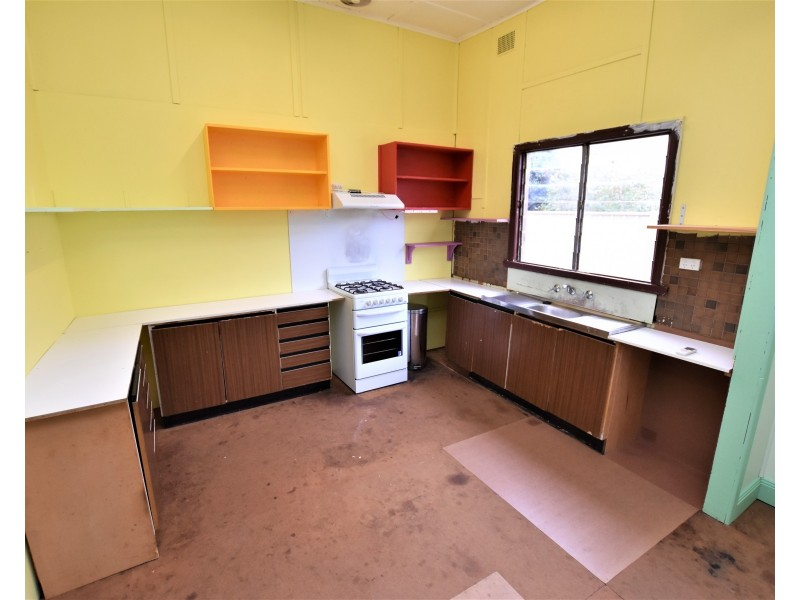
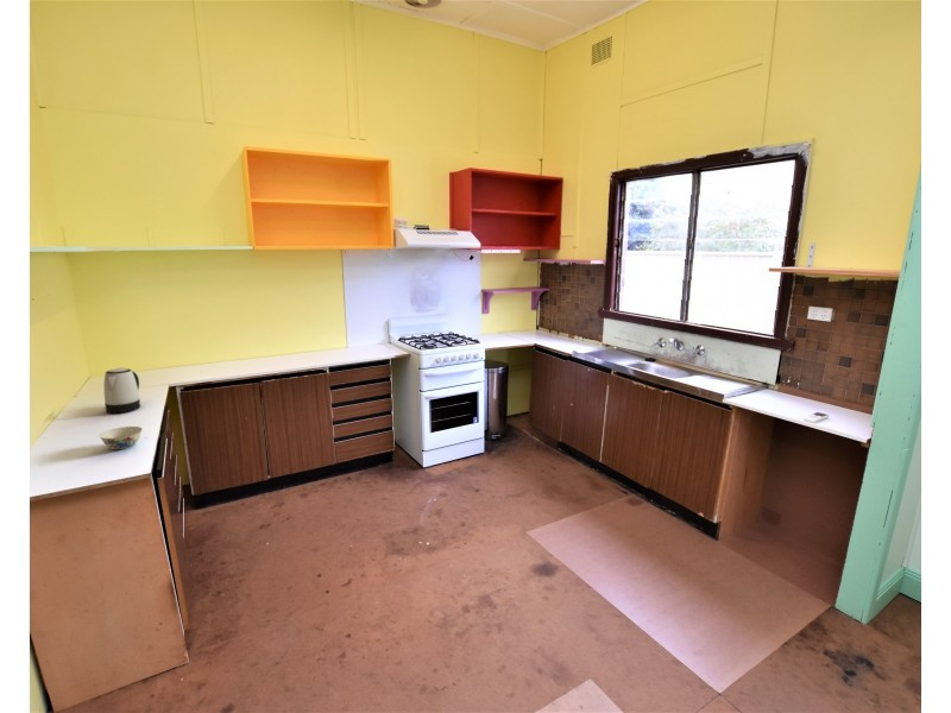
+ chinaware [99,425,143,450]
+ kettle [102,367,141,414]
